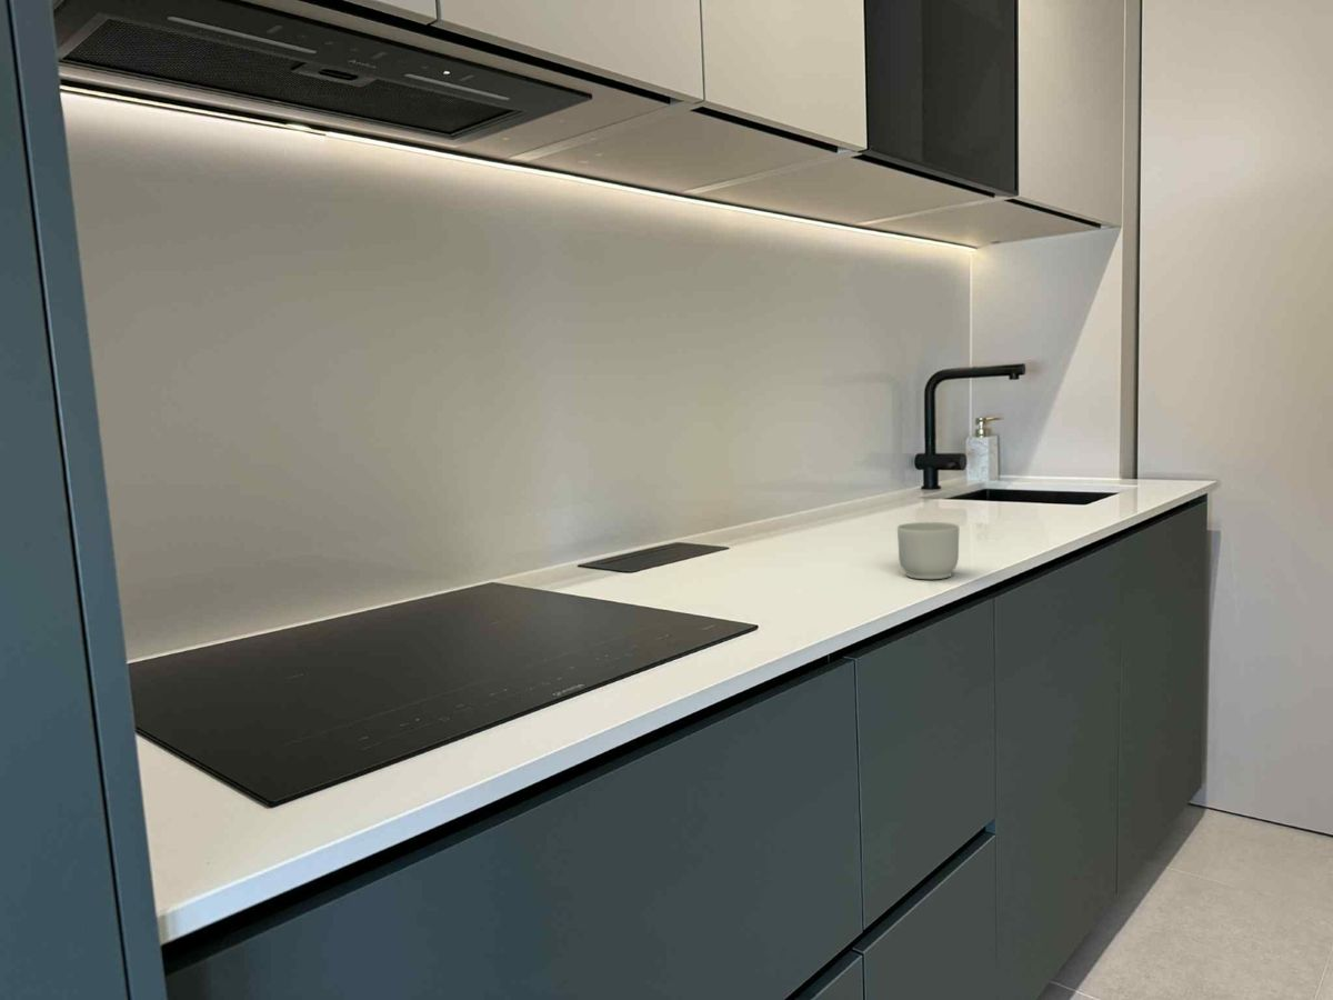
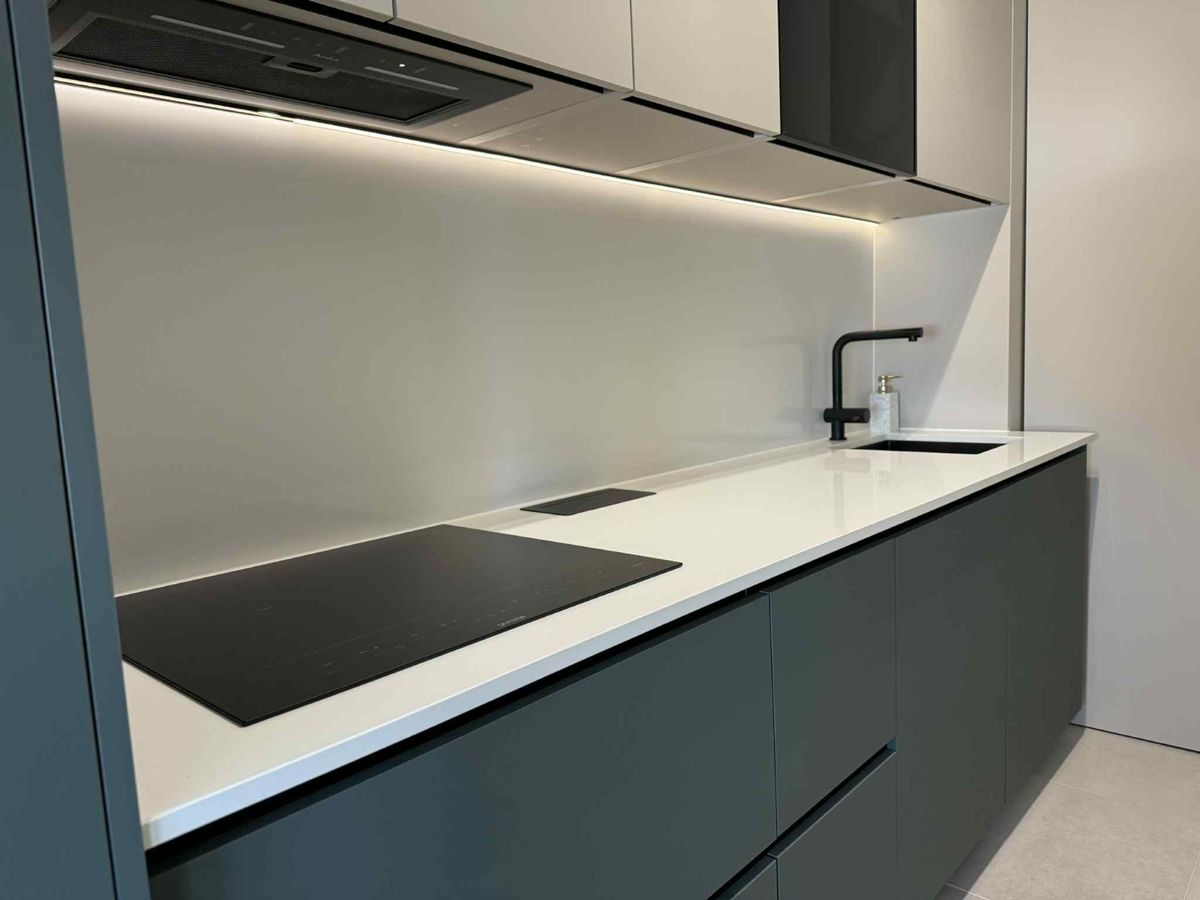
- mug [896,521,960,580]
